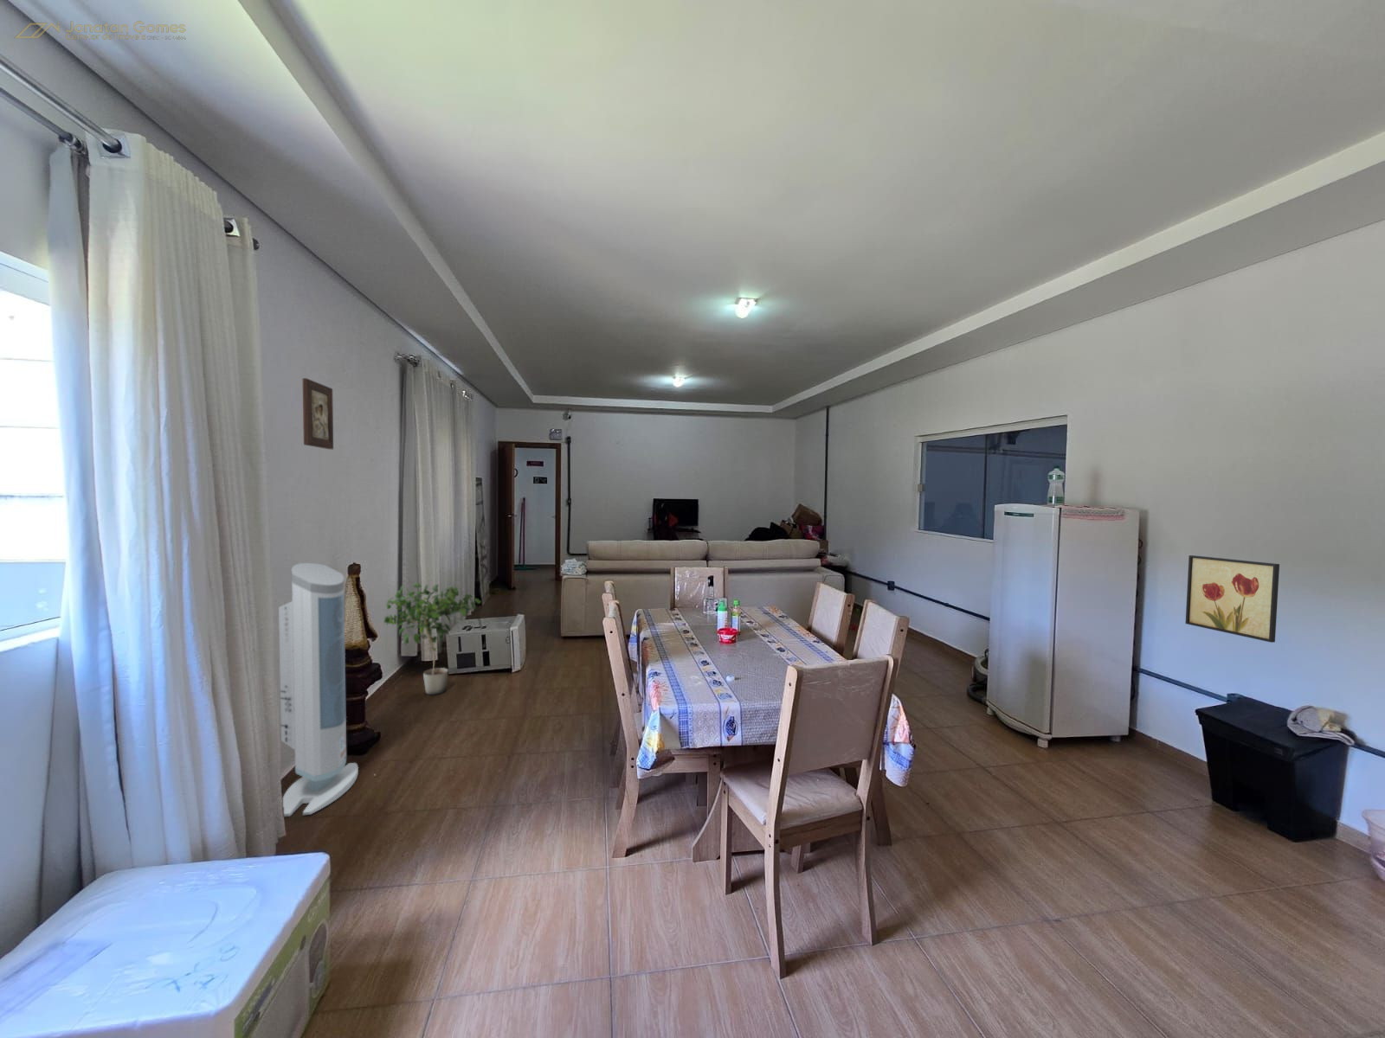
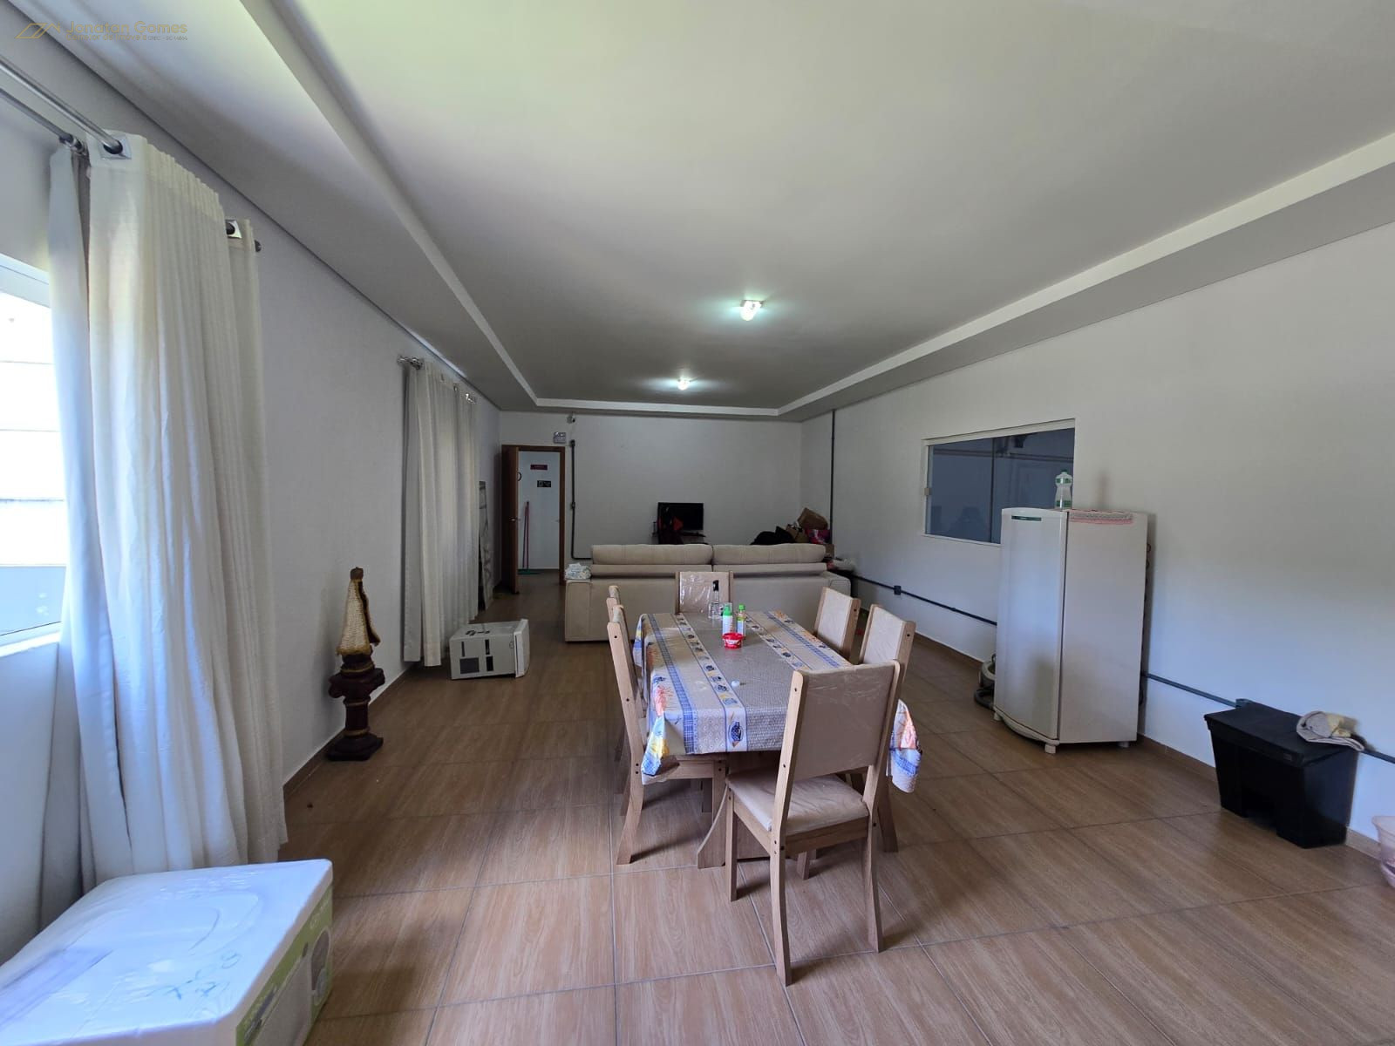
- wall art [1185,555,1280,643]
- air purifier [278,563,359,818]
- religious icon [302,377,334,450]
- potted plant [384,582,482,696]
